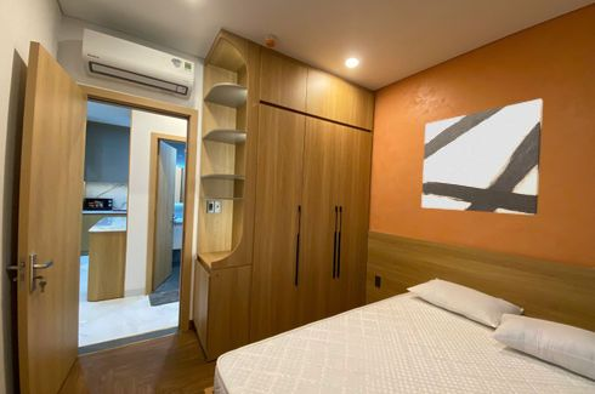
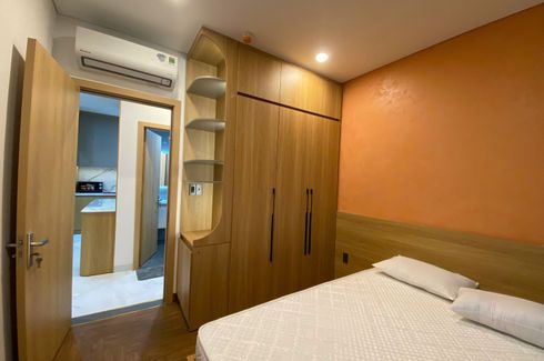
- wall art [420,98,544,216]
